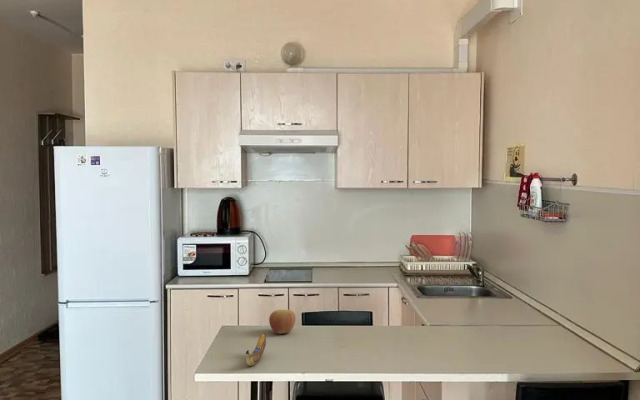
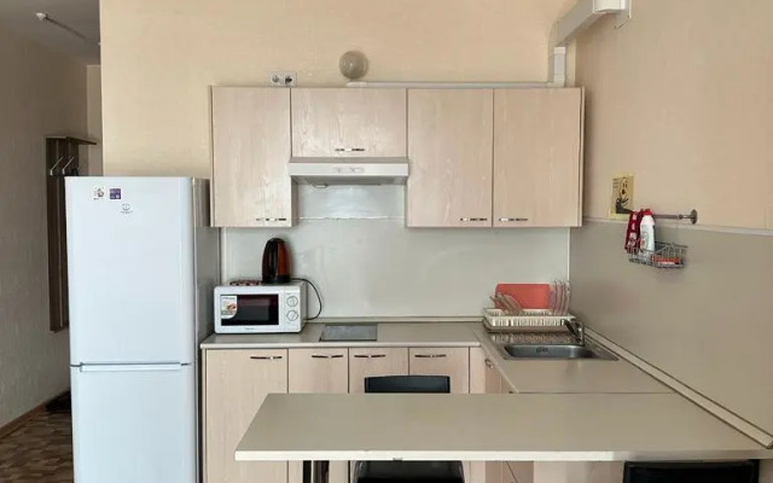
- banana [245,332,267,367]
- apple [268,309,297,335]
